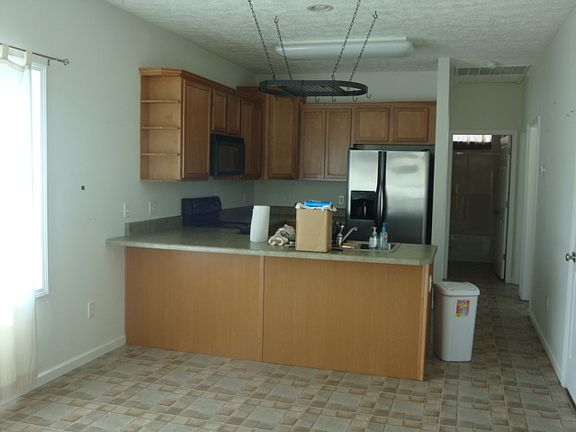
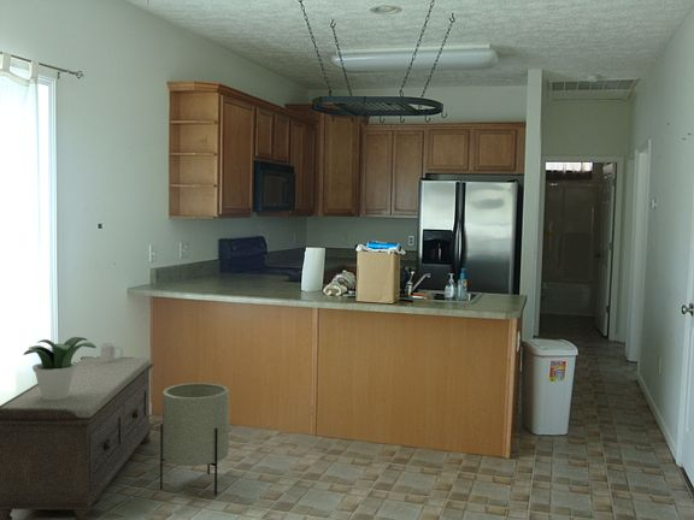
+ bench [0,355,154,520]
+ potted plant [22,336,98,400]
+ mug [100,342,124,362]
+ planter [159,382,230,496]
